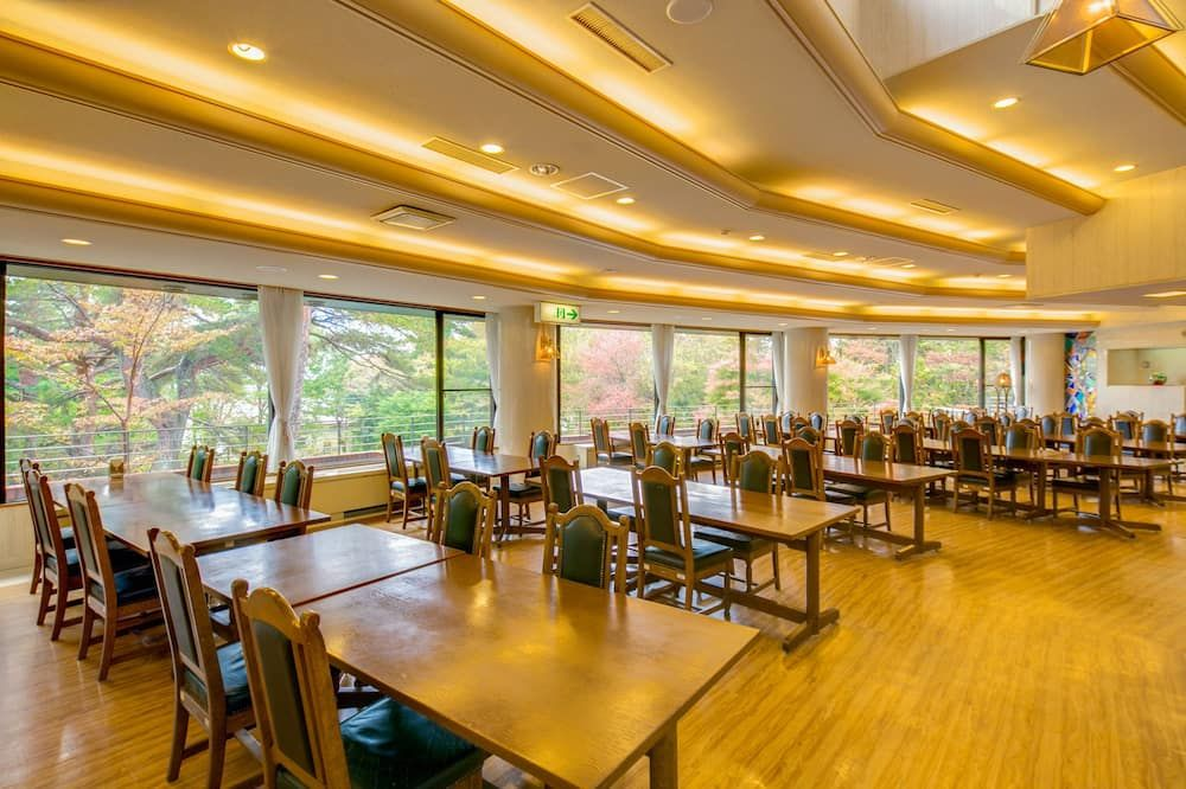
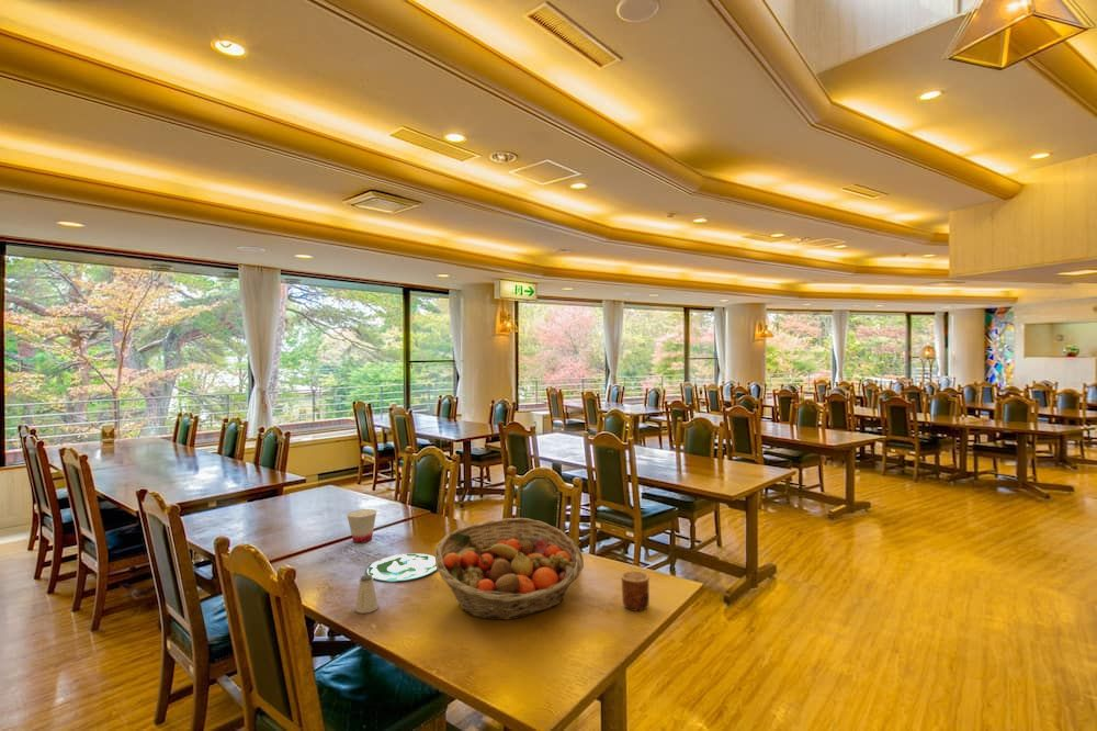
+ cup [347,508,377,543]
+ fruit basket [434,517,585,621]
+ saltshaker [354,574,380,615]
+ cup [620,570,651,612]
+ plate [365,552,438,582]
